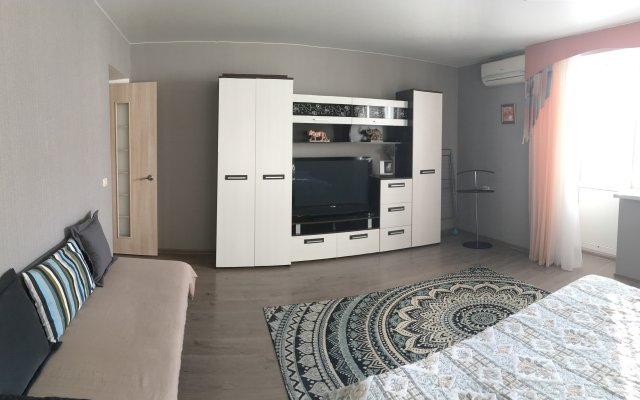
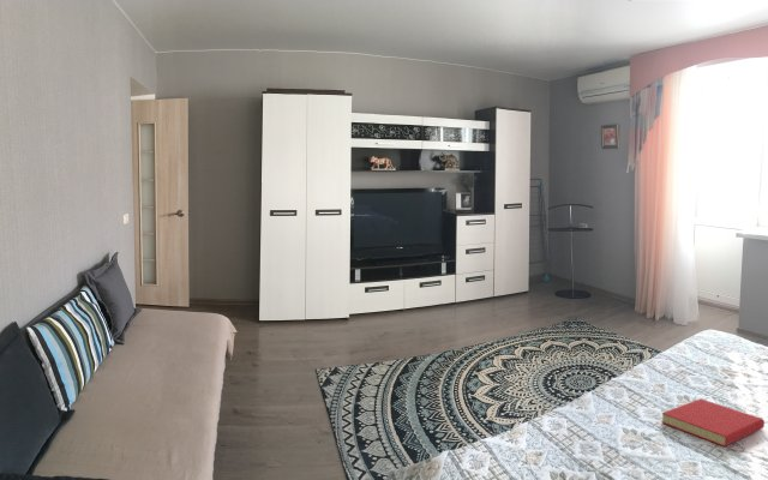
+ book [660,398,766,448]
